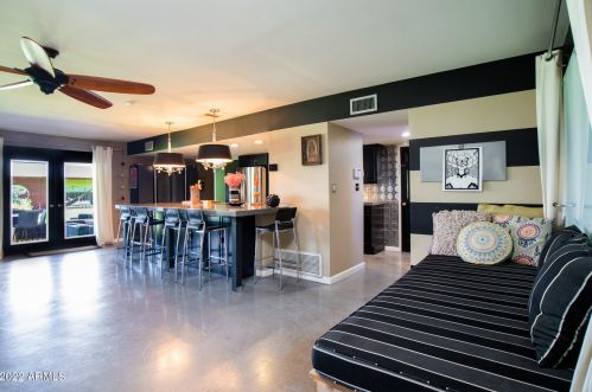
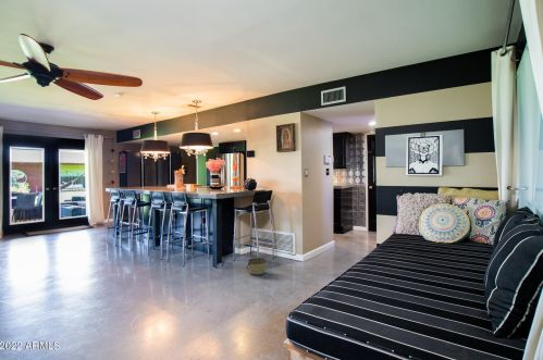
+ bucket [245,257,267,276]
